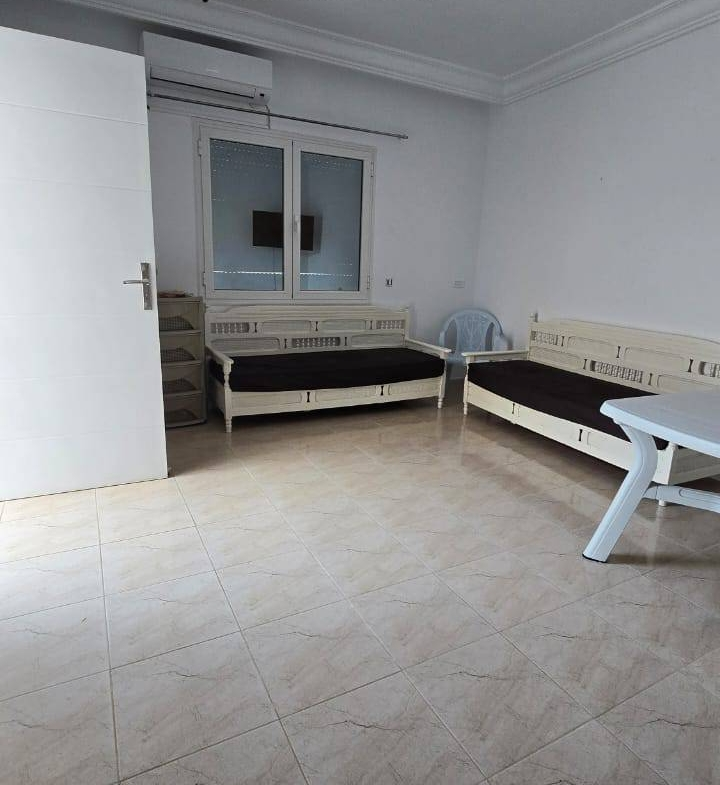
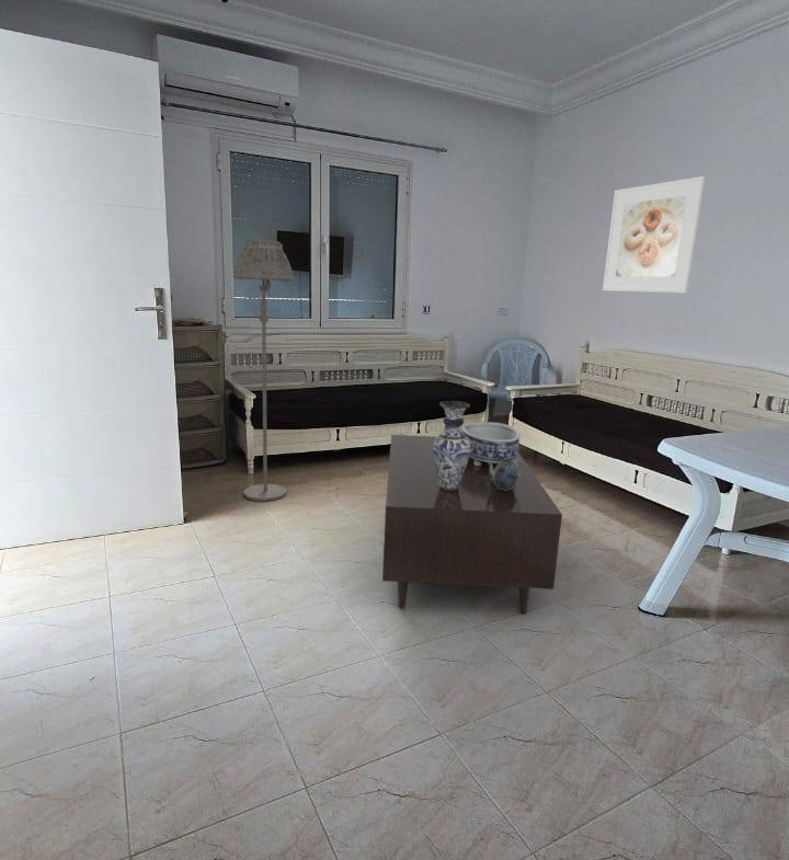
+ floor lamp [232,238,295,502]
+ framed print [602,175,706,294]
+ decorative bowl [461,421,522,467]
+ coffee table [381,434,563,616]
+ teapot [489,459,523,491]
+ vase [433,400,471,491]
